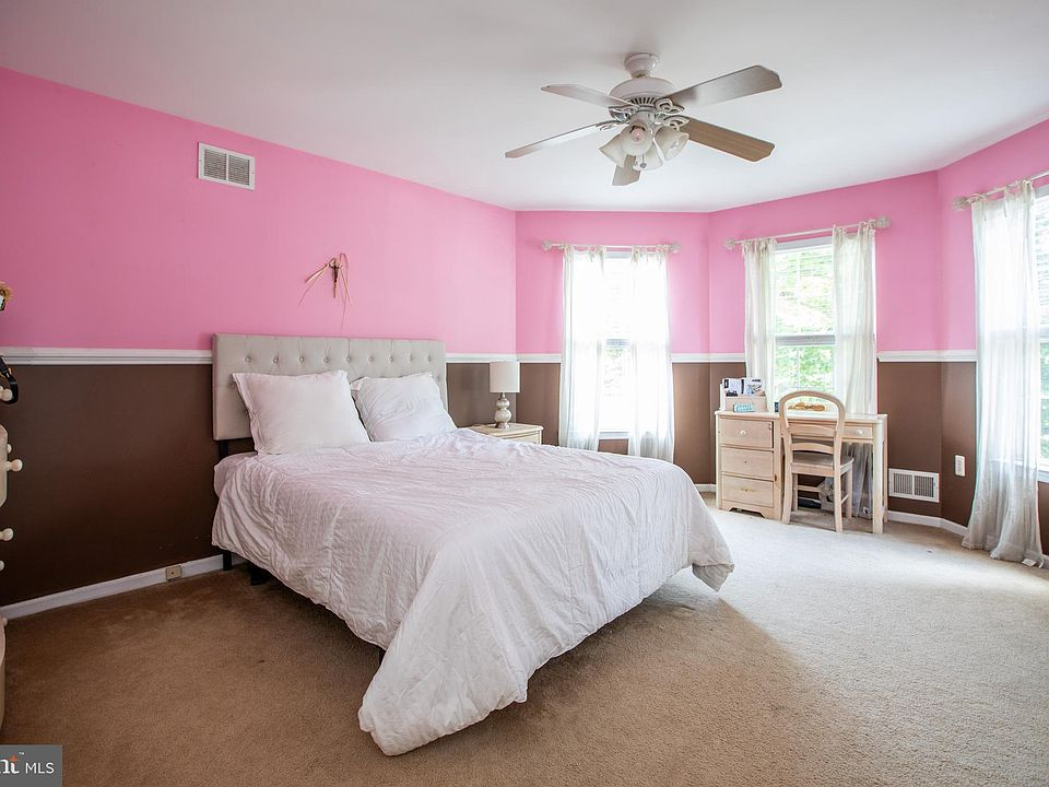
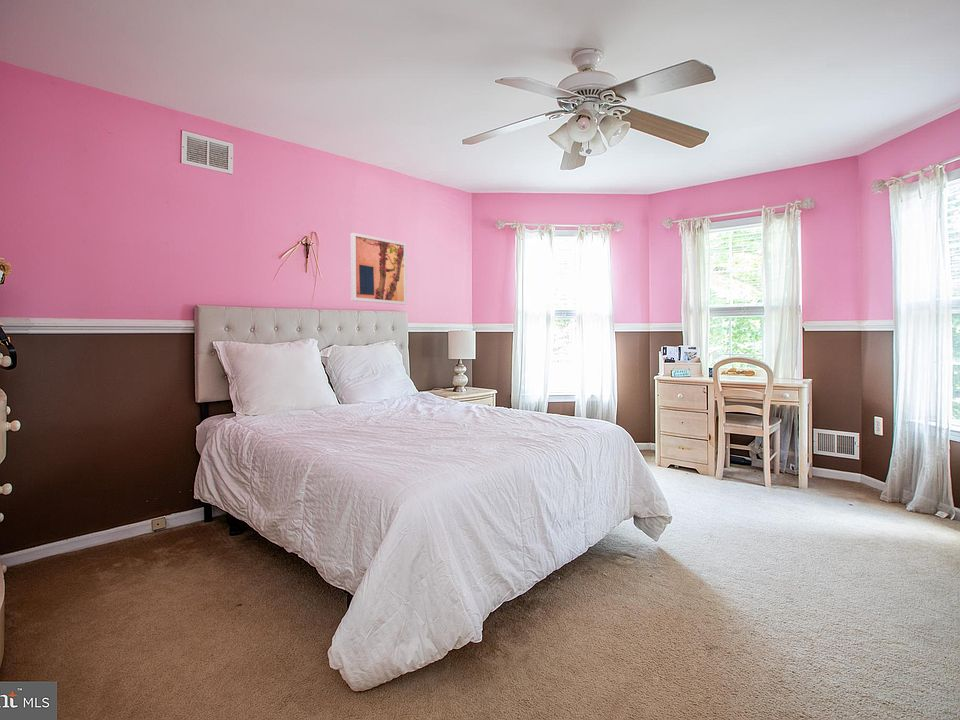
+ wall art [349,232,408,306]
